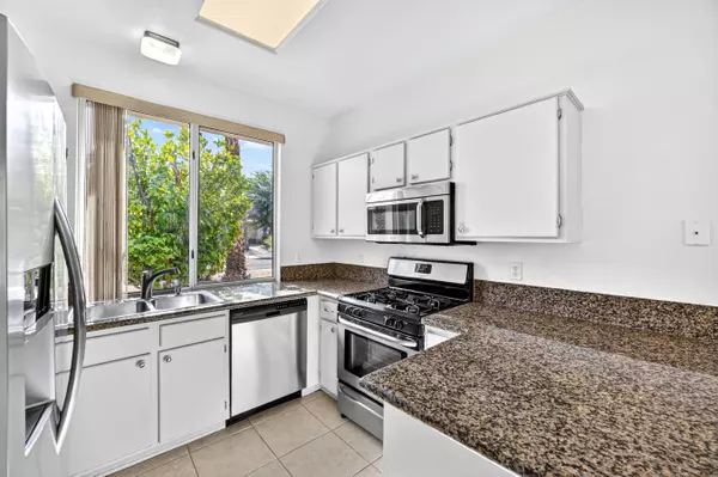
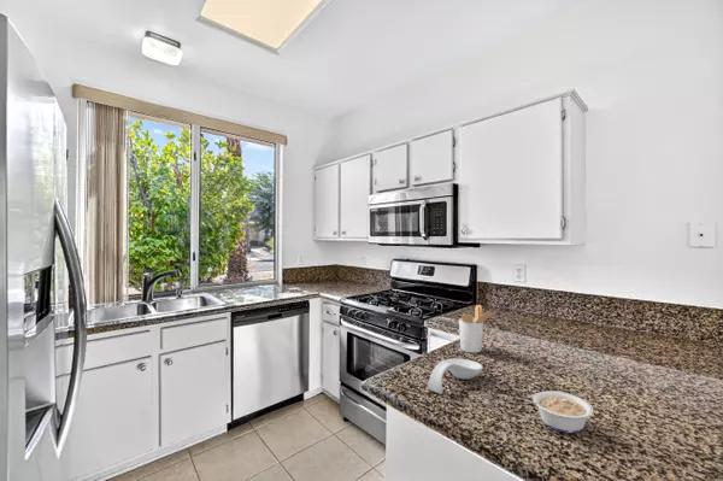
+ utensil holder [458,304,498,353]
+ legume [523,389,594,434]
+ spoon rest [427,357,483,395]
